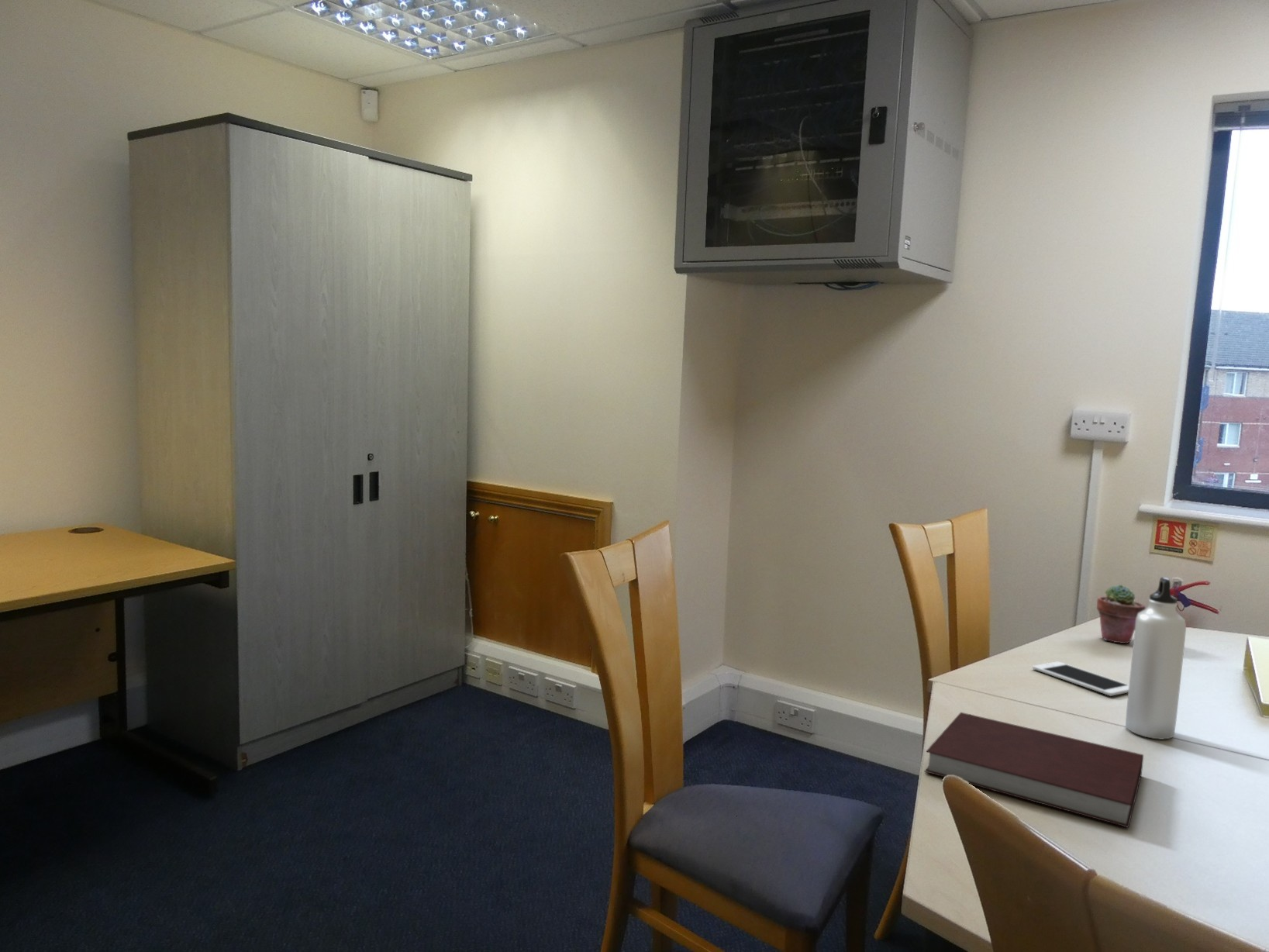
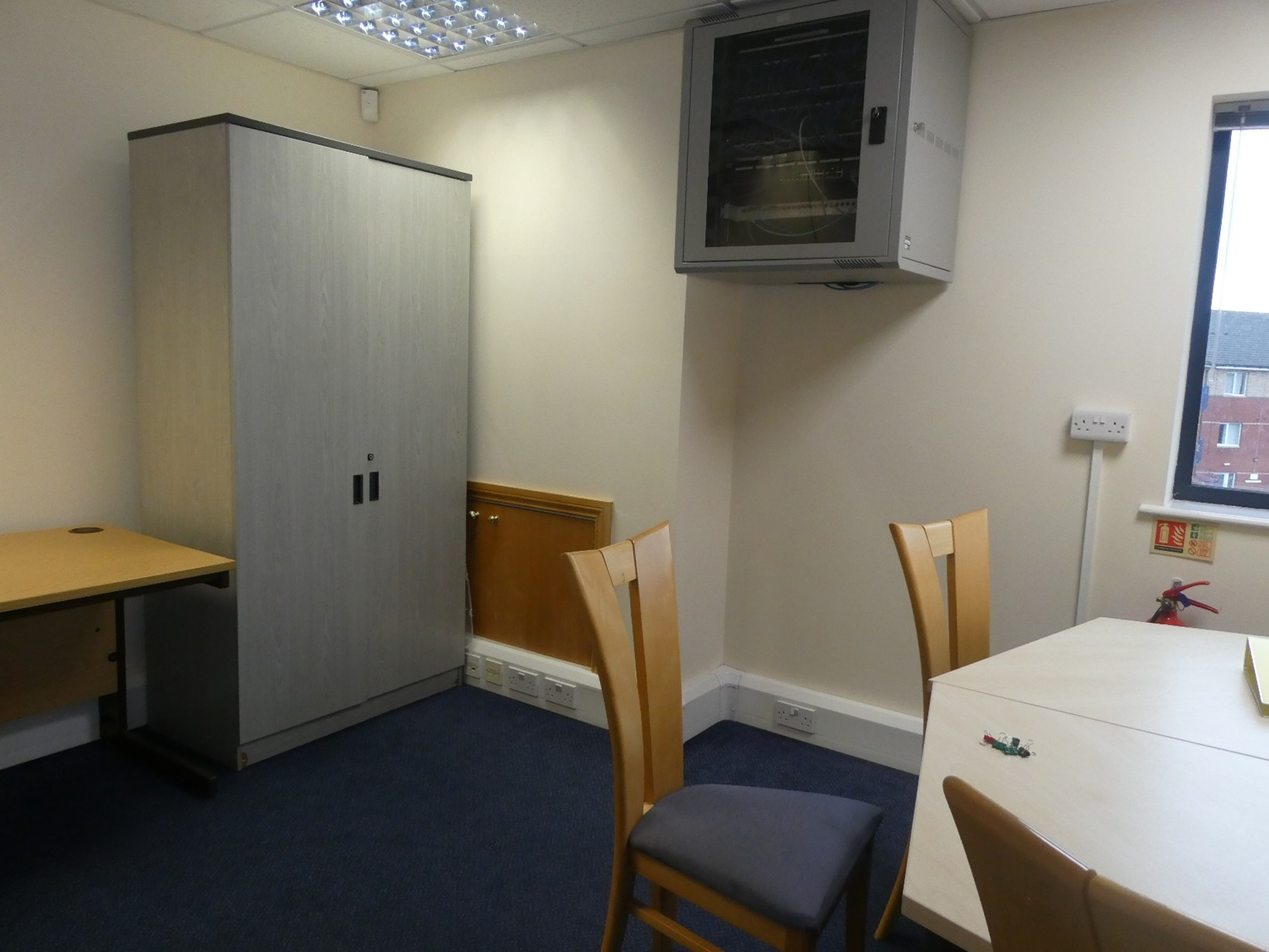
- water bottle [1125,577,1187,740]
- potted succulent [1096,584,1147,644]
- notebook [924,712,1144,829]
- cell phone [1032,661,1129,697]
